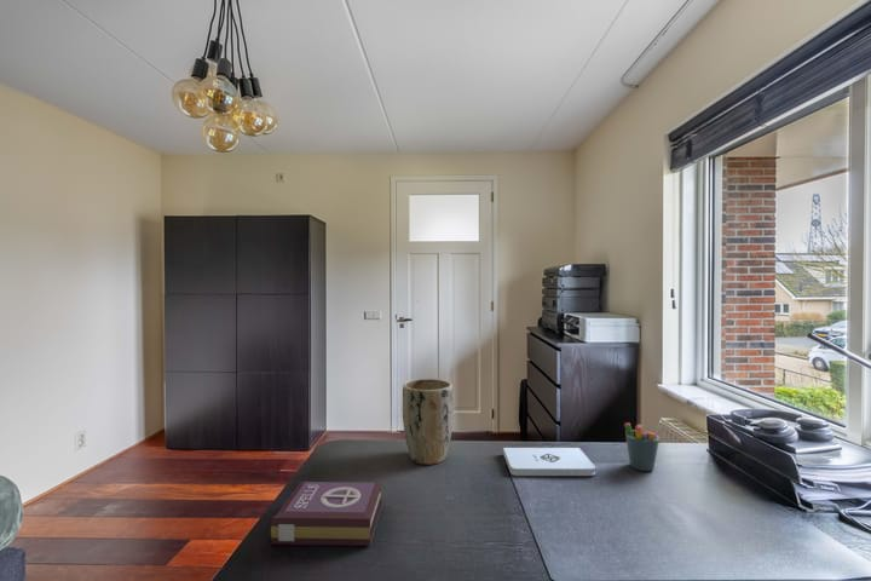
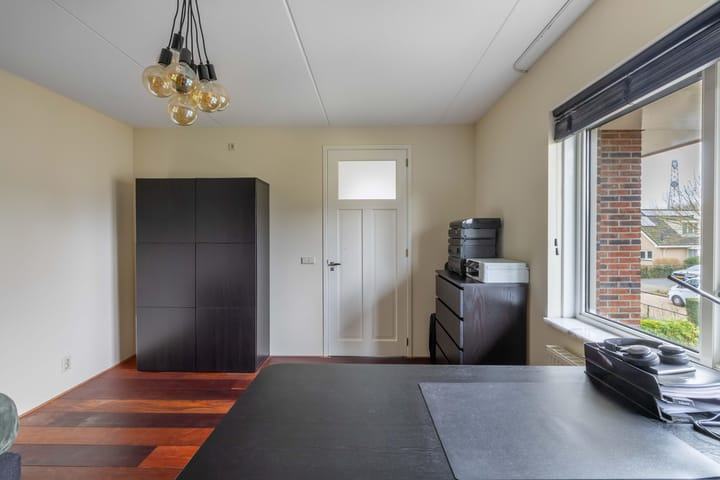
- book [270,481,385,547]
- plant pot [402,378,454,466]
- notepad [502,447,596,477]
- pen holder [623,419,662,472]
